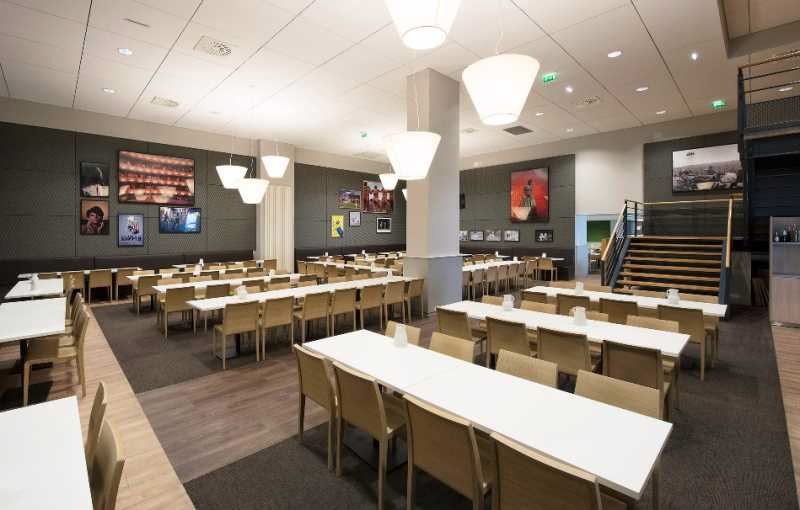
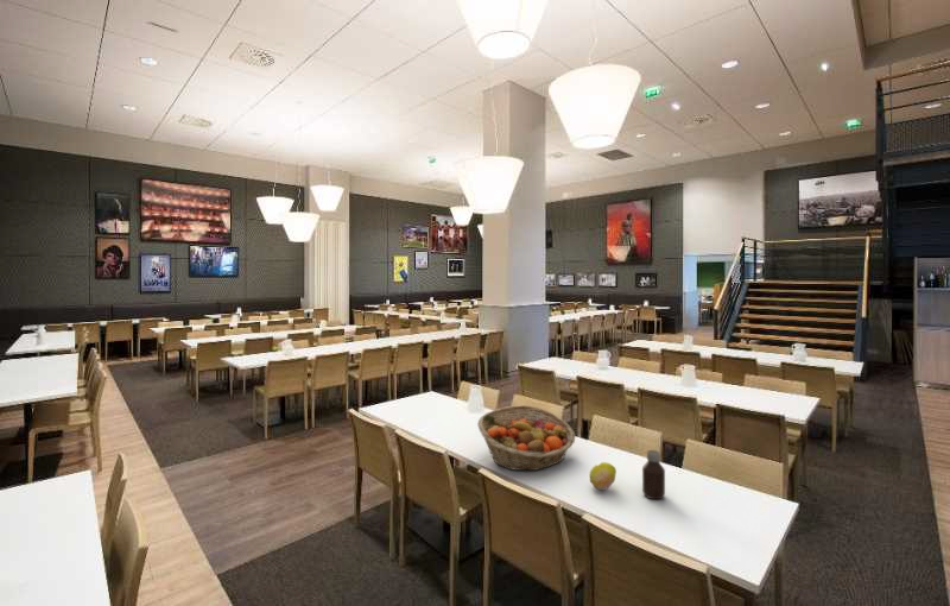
+ fruit basket [476,404,576,472]
+ bottle [641,449,666,500]
+ fruit [589,461,618,491]
